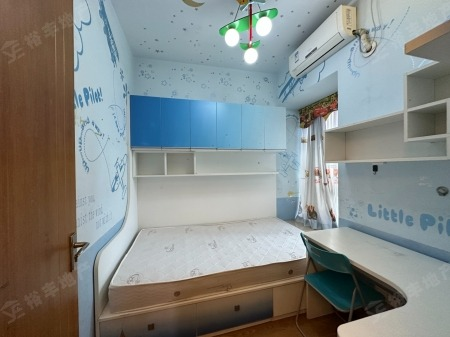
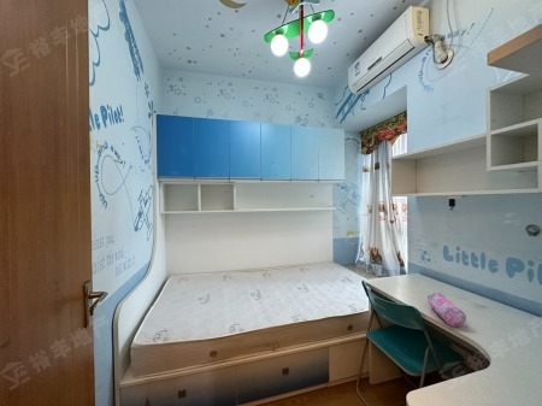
+ pencil case [426,290,467,328]
